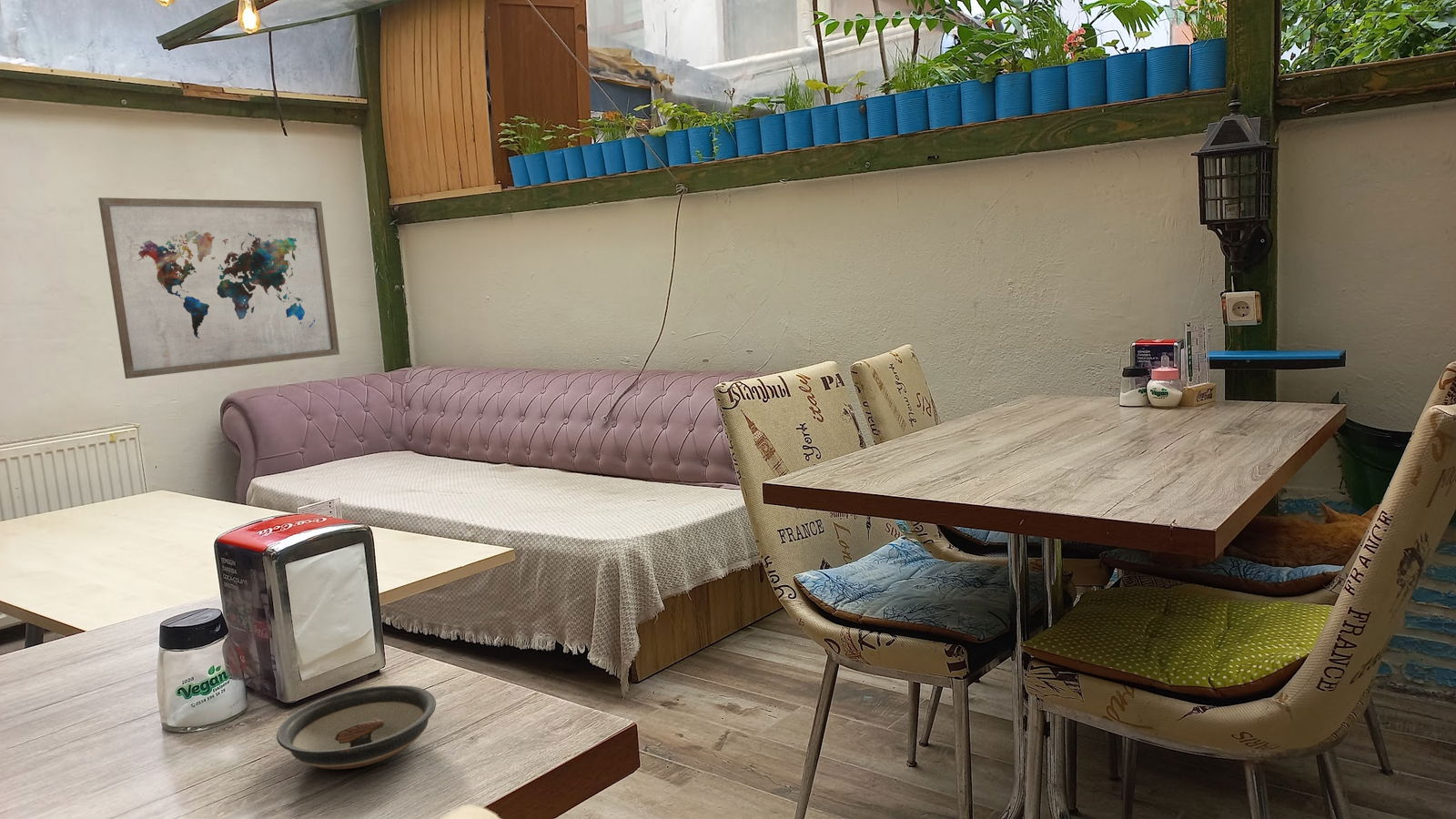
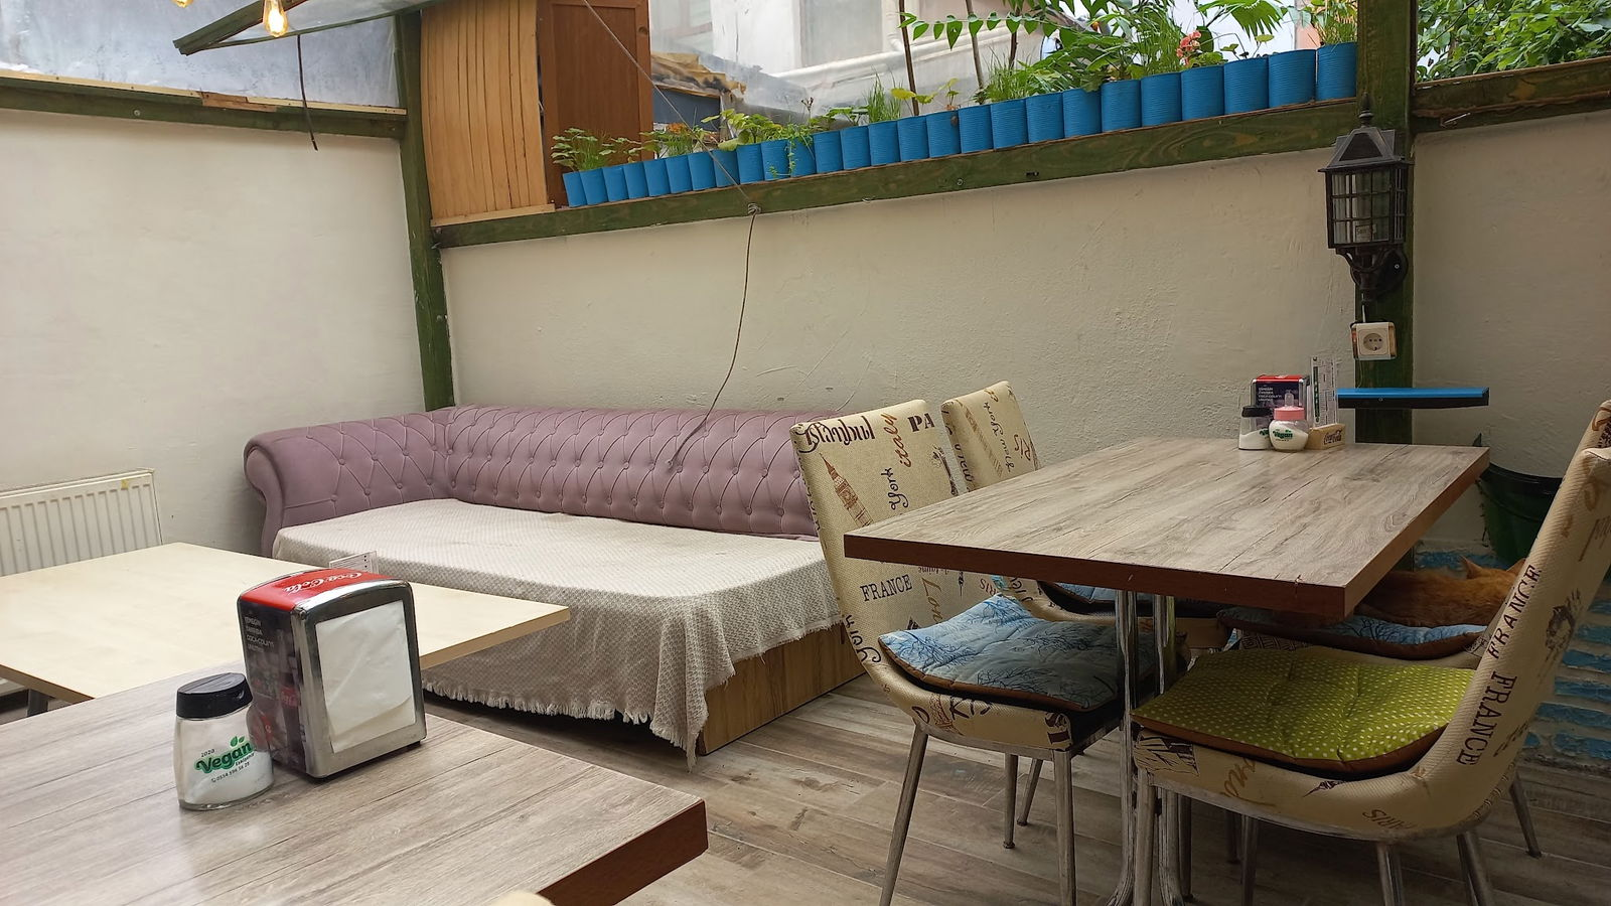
- saucer [276,684,437,770]
- wall art [97,197,340,379]
